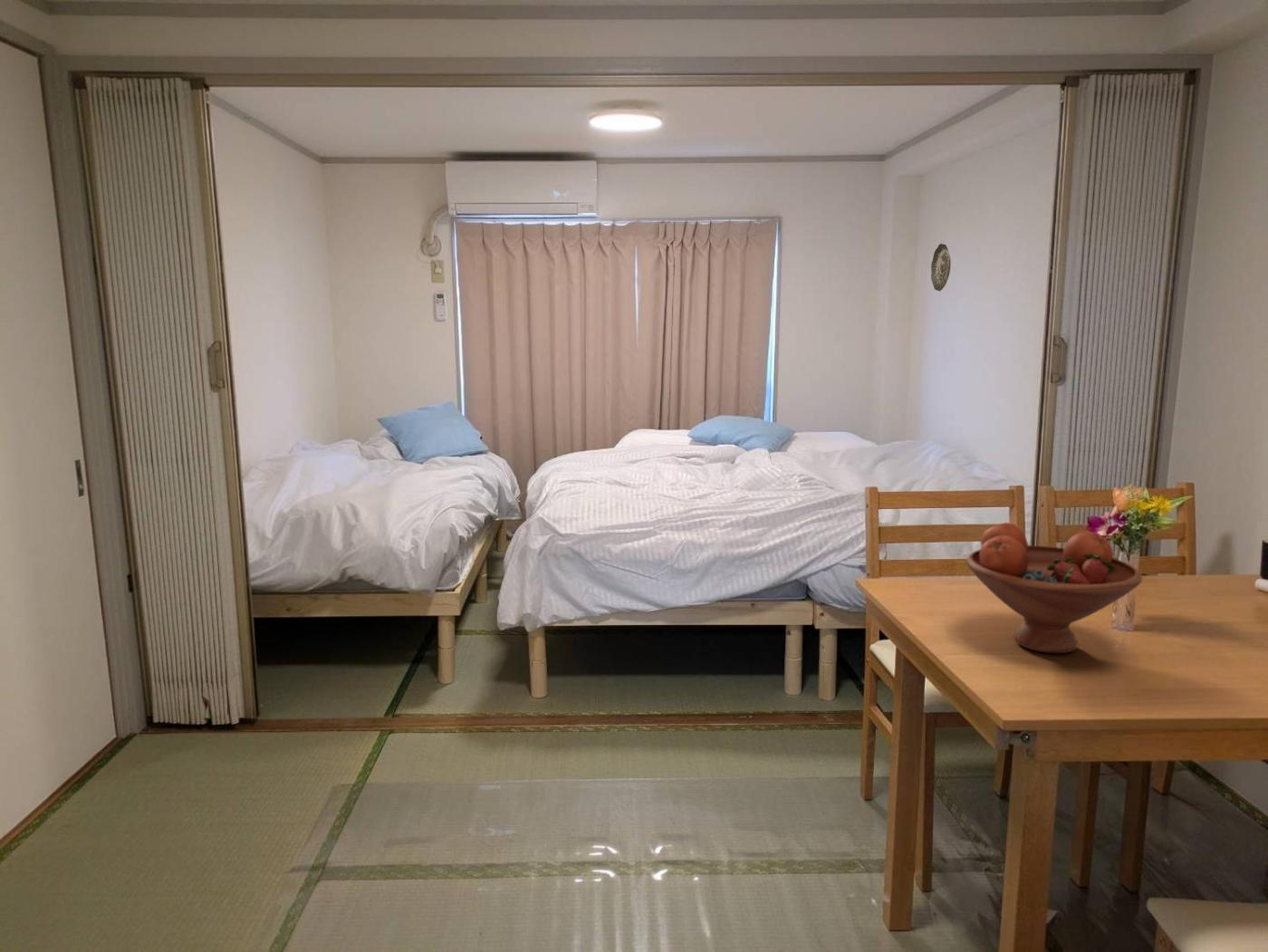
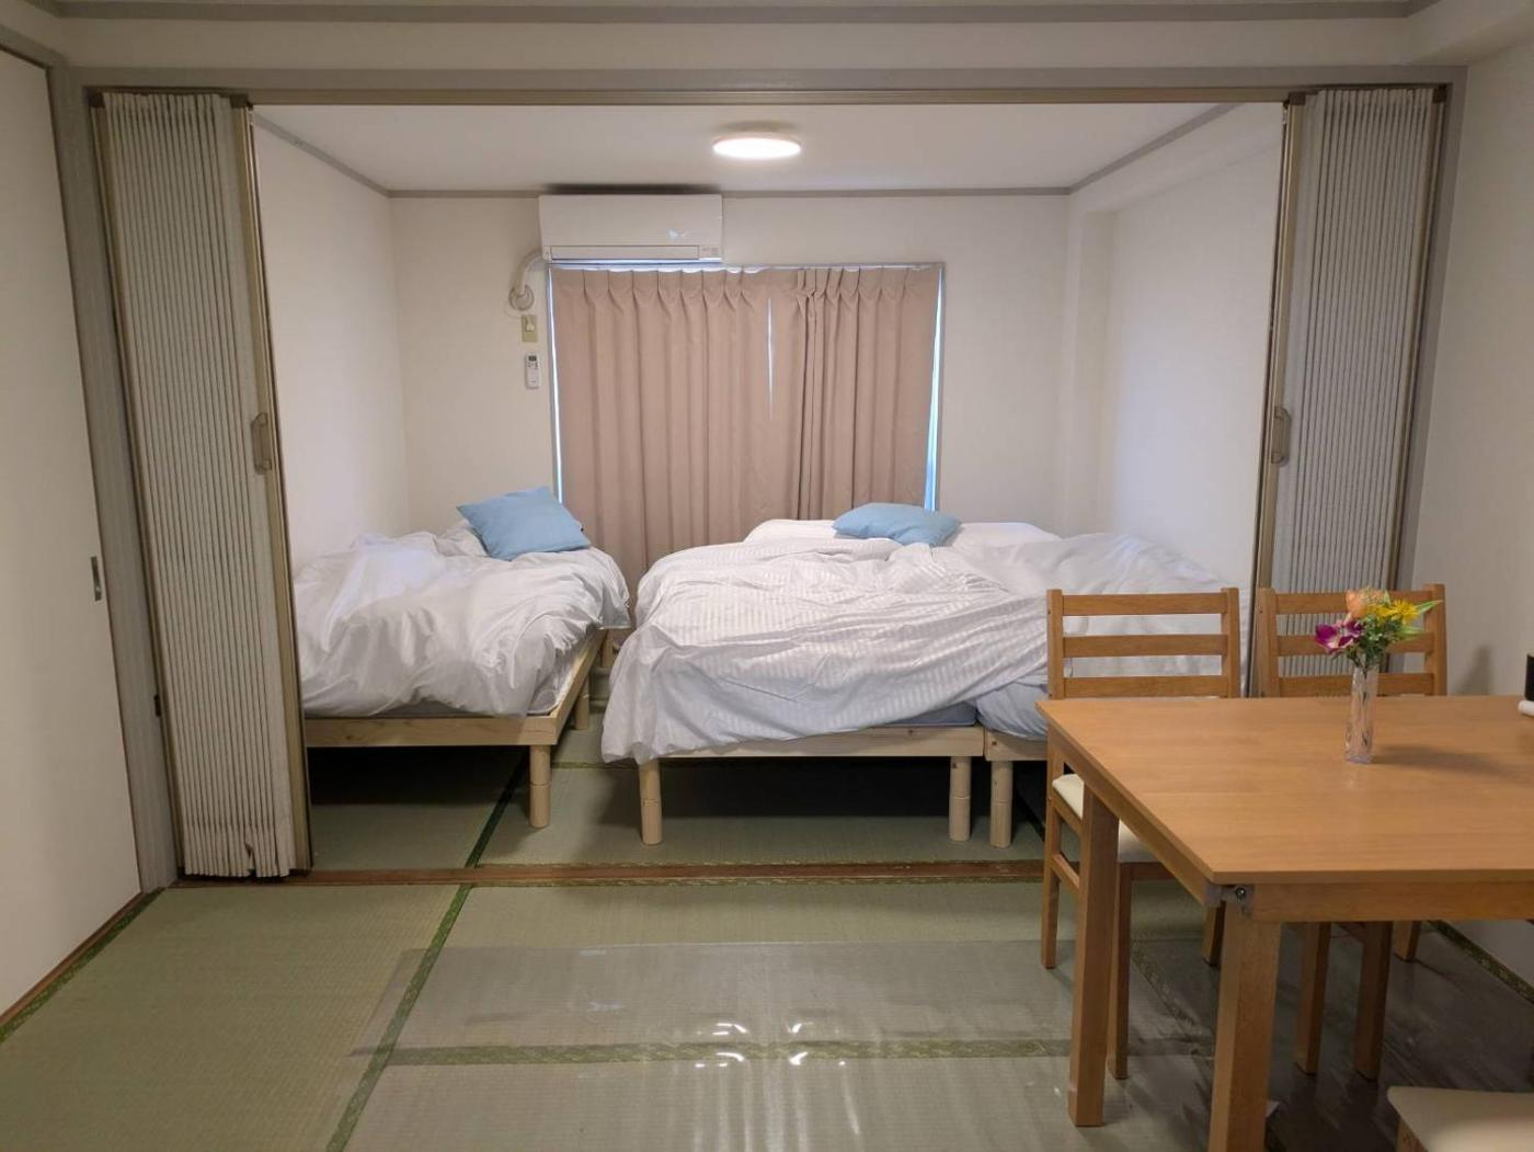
- fruit bowl [965,522,1143,655]
- decorative plate [930,243,951,292]
